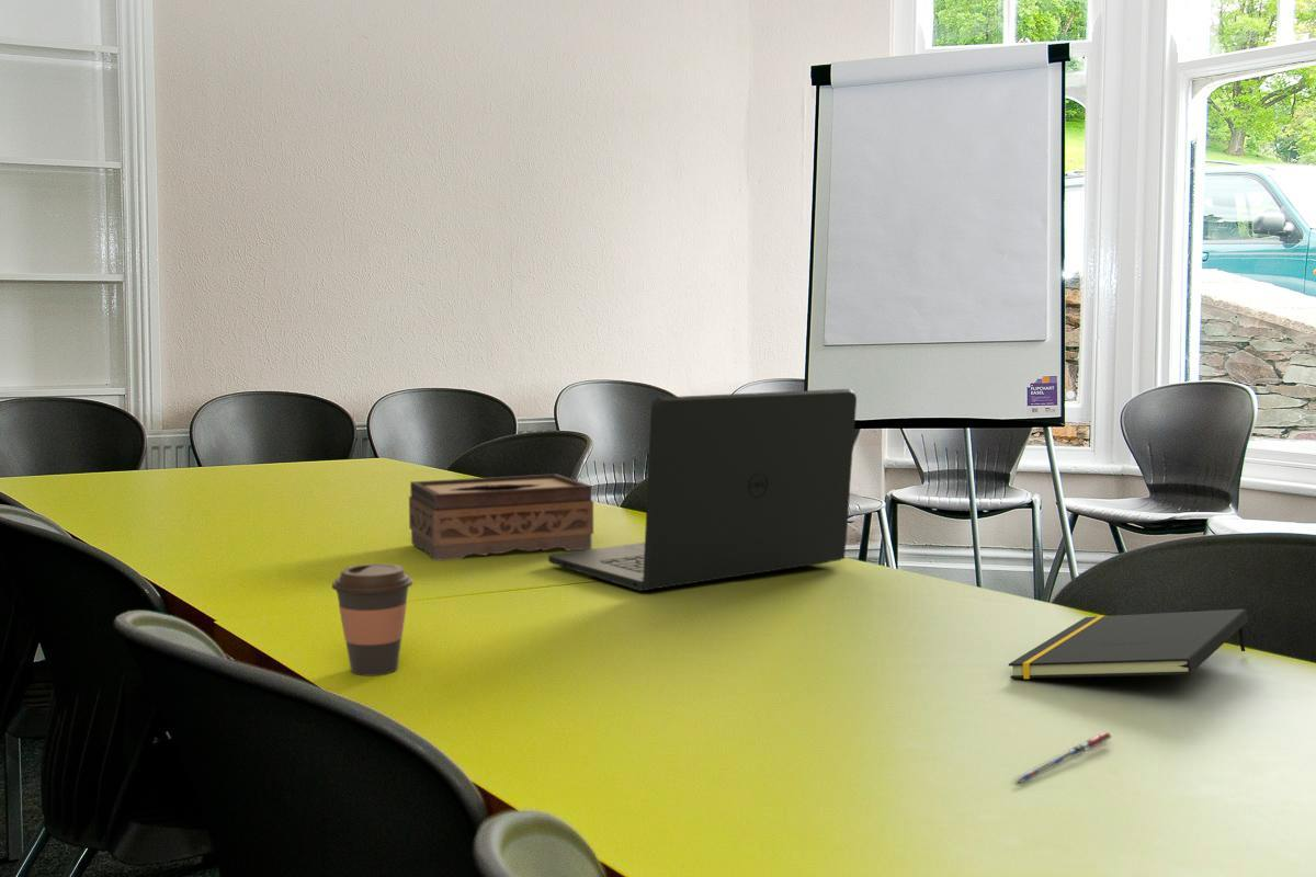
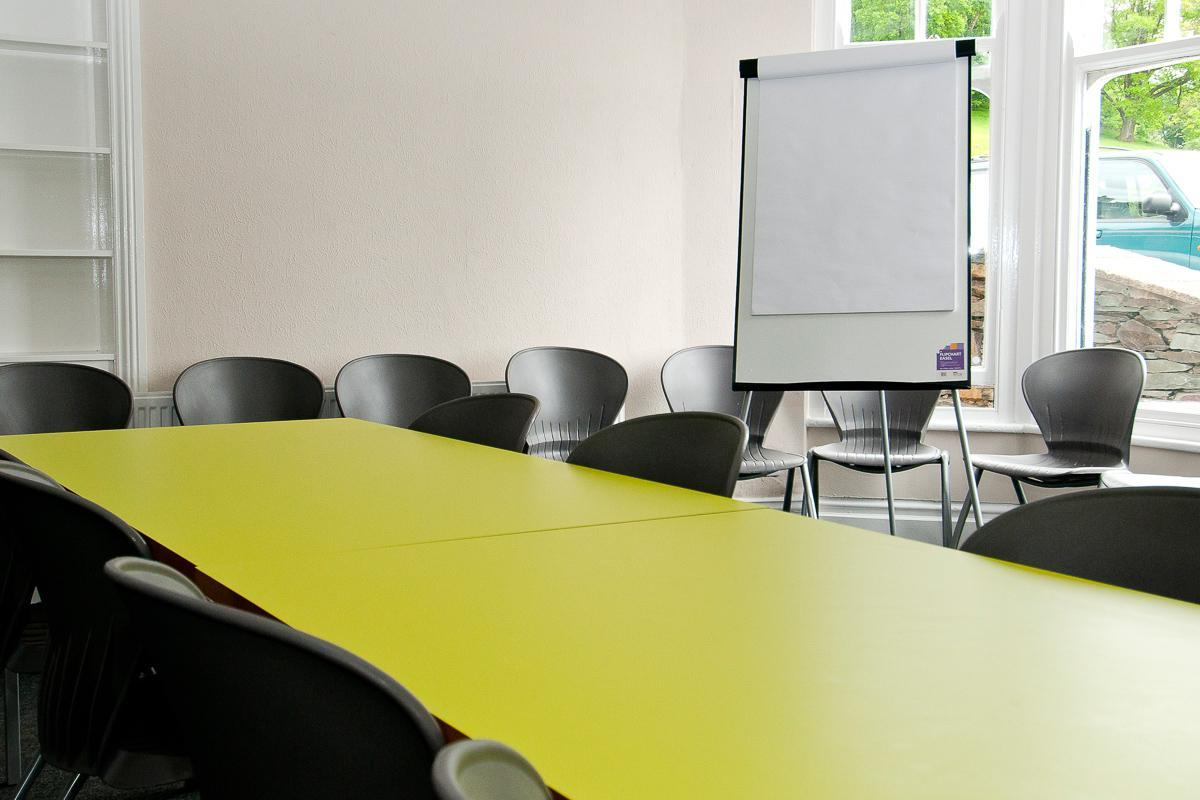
- coffee cup [330,562,415,677]
- pen [1011,731,1113,786]
- notepad [1008,608,1249,680]
- tissue box [408,472,594,562]
- laptop [547,388,858,592]
